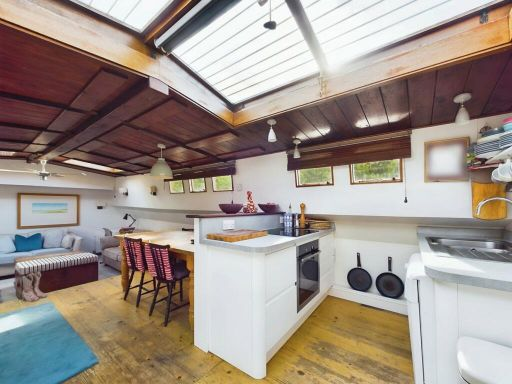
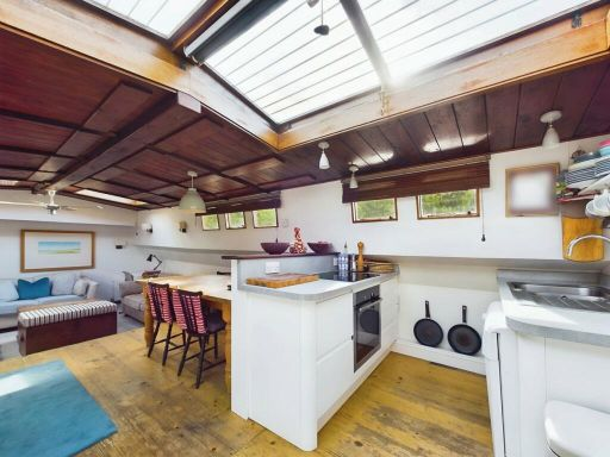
- boots [21,271,48,303]
